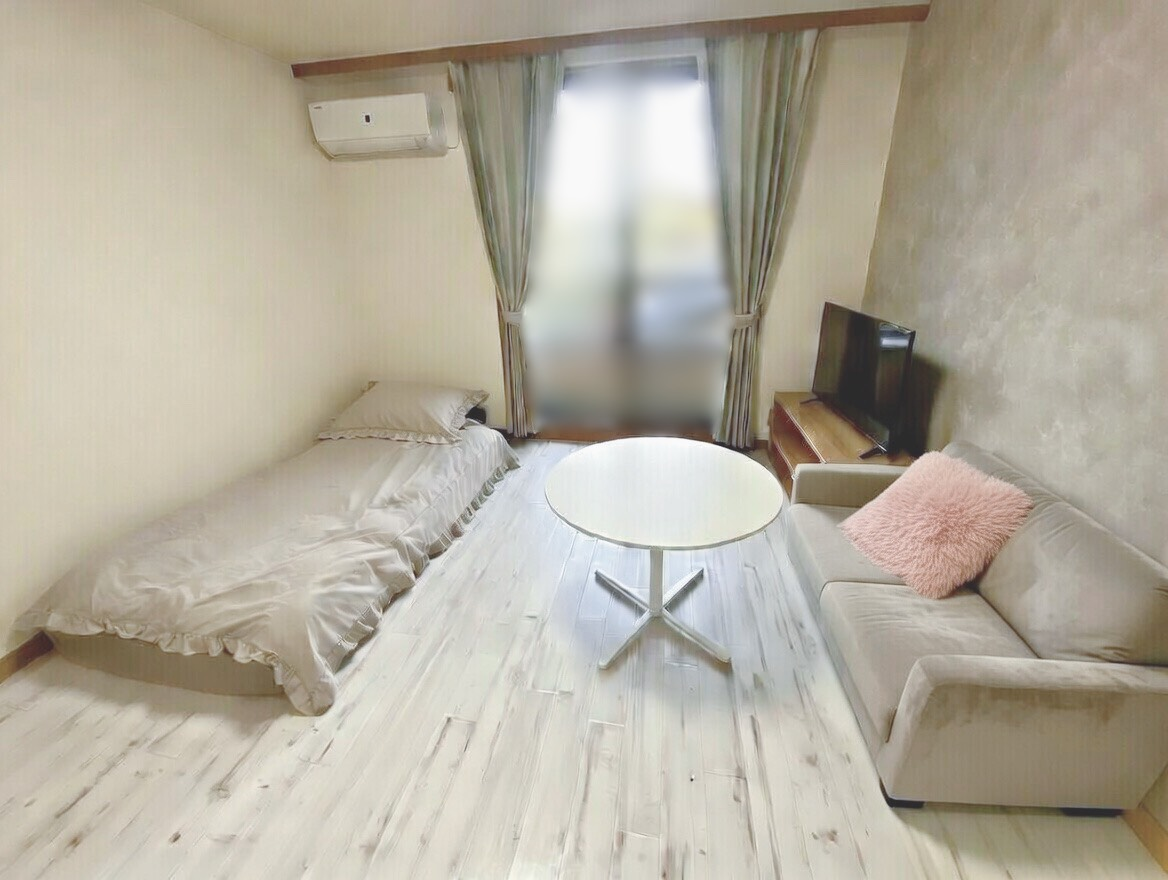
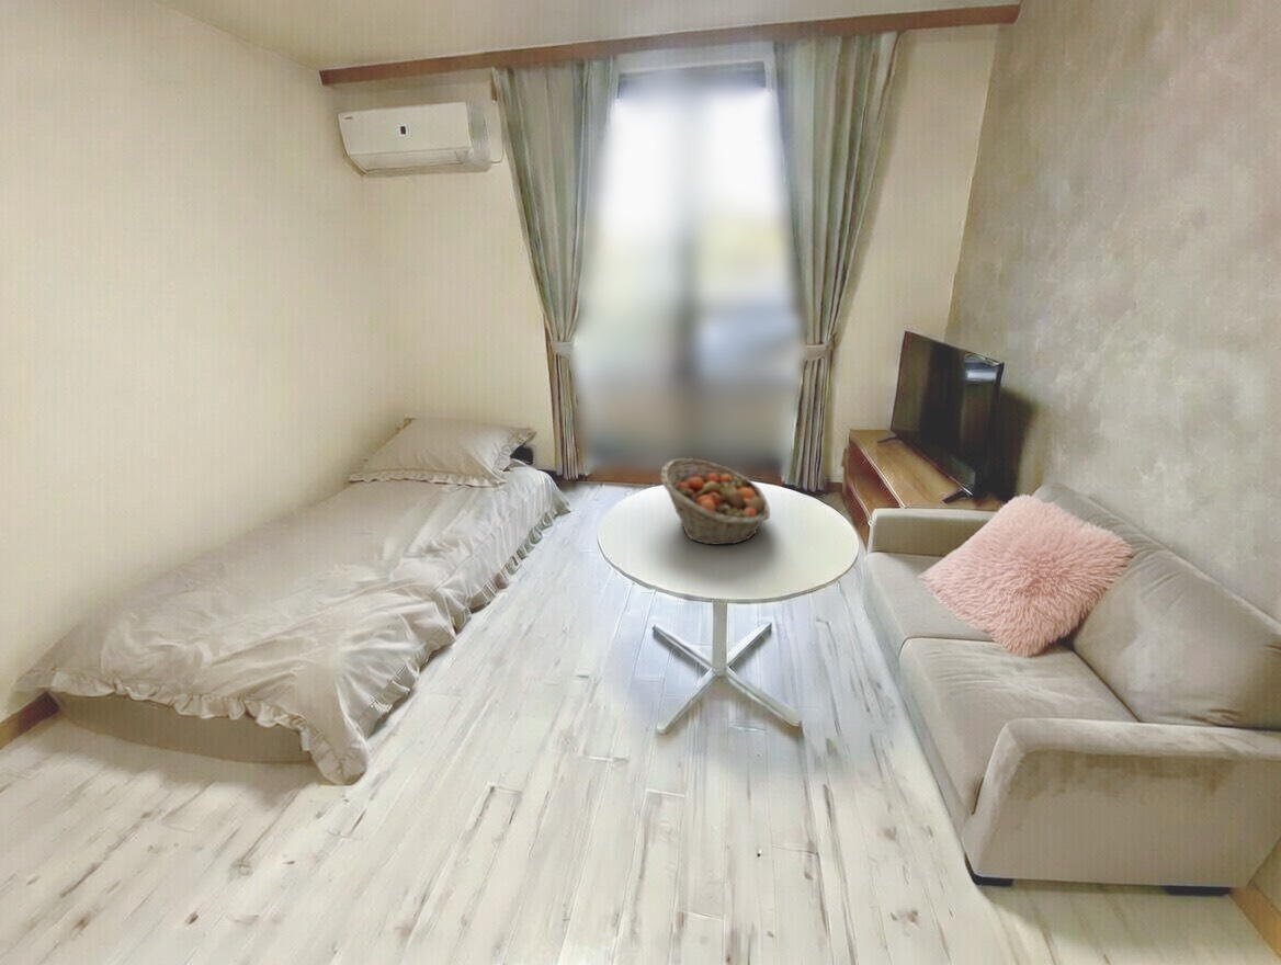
+ fruit basket [660,457,771,546]
